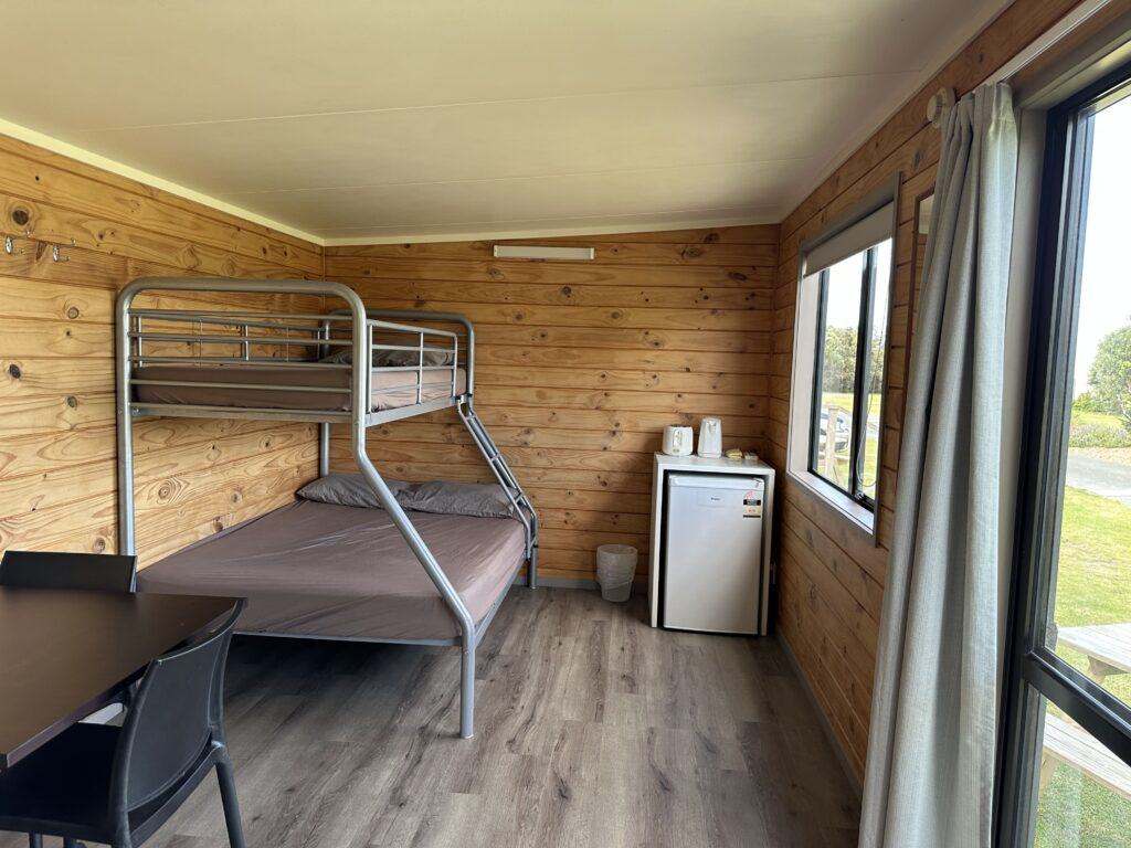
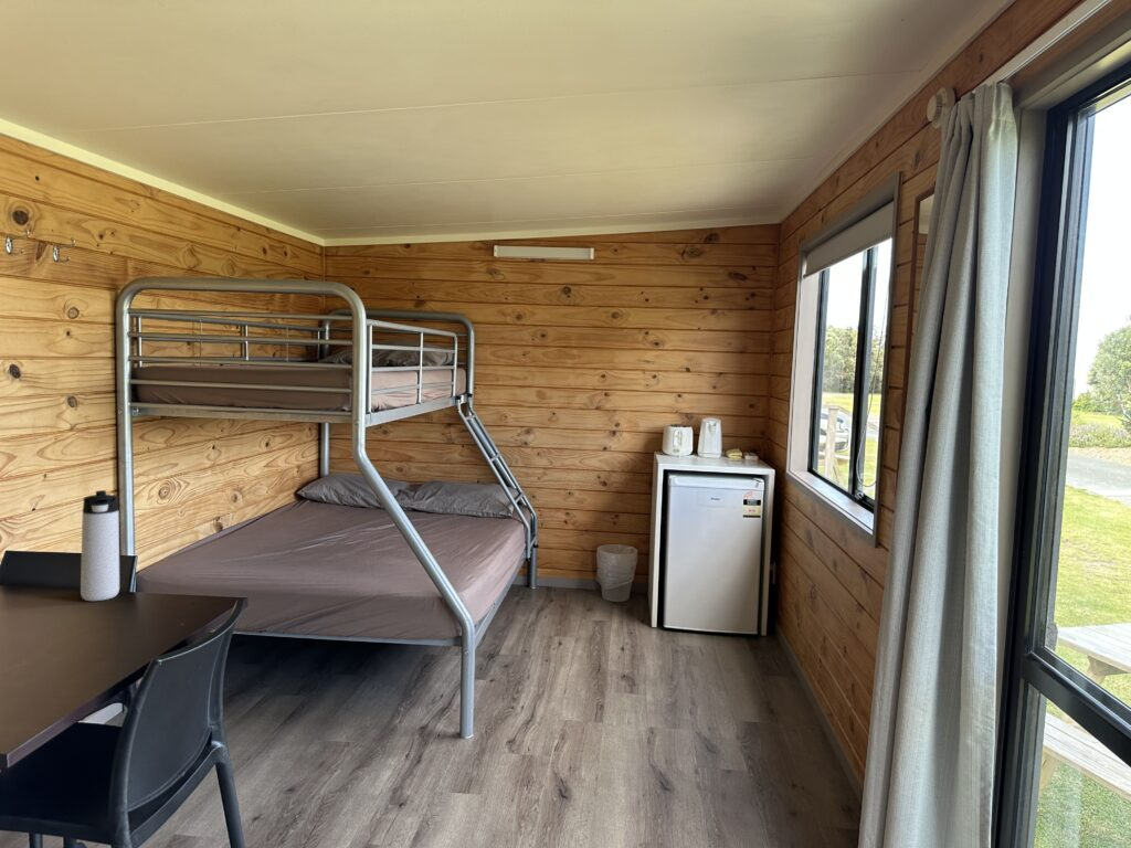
+ thermos bottle [80,489,120,602]
